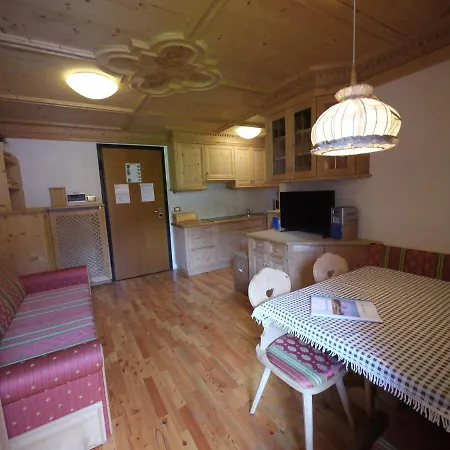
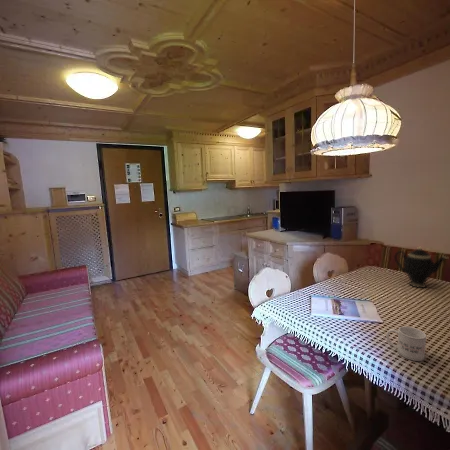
+ teapot [393,245,449,289]
+ mug [385,325,427,362]
